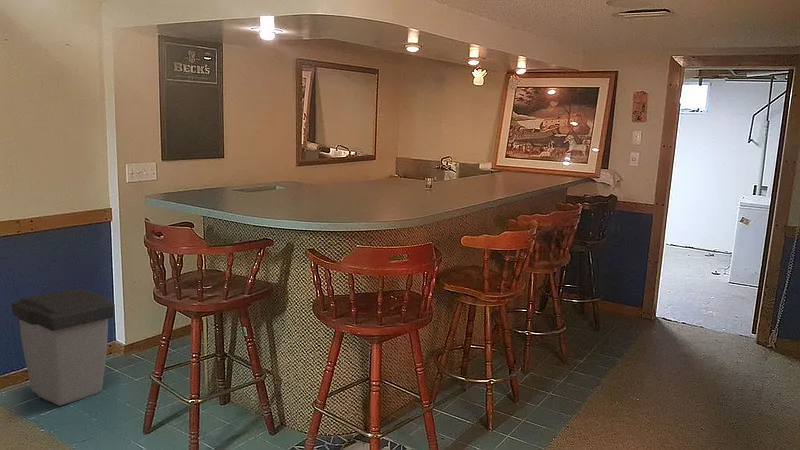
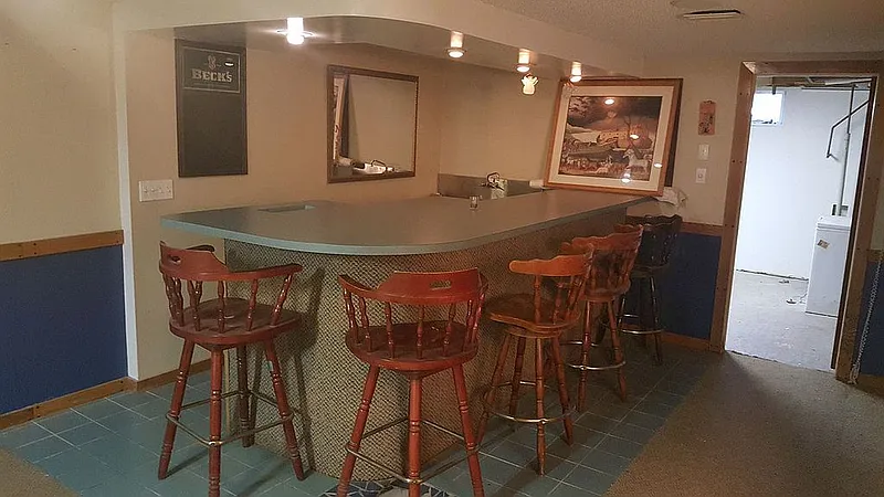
- trash can [11,288,116,407]
